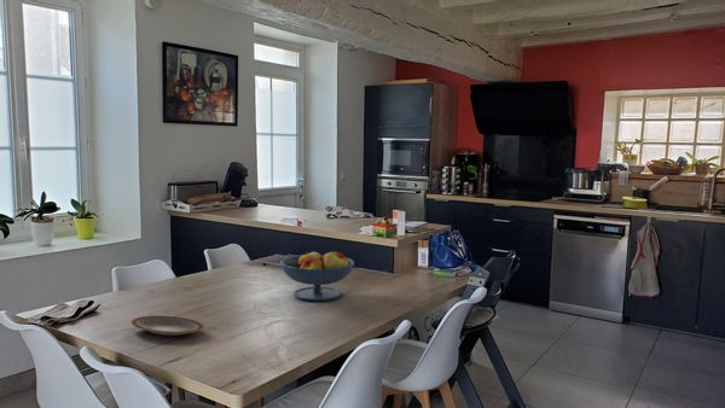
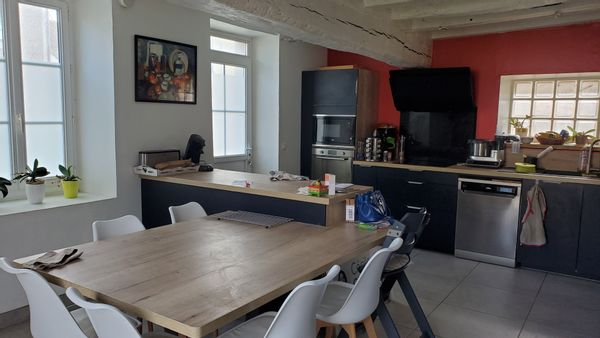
- plate [130,315,204,337]
- fruit bowl [279,250,355,302]
